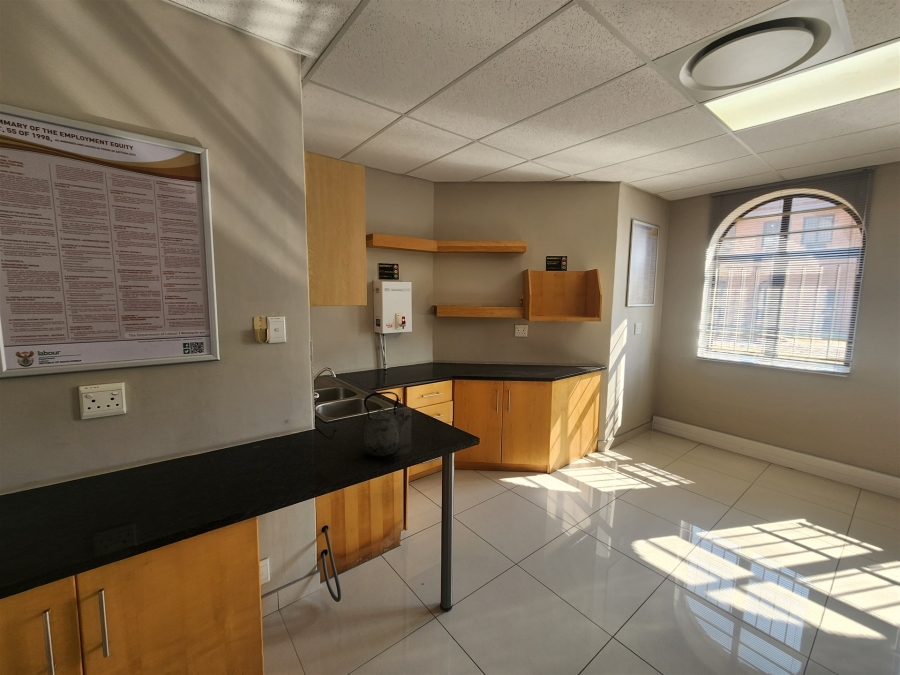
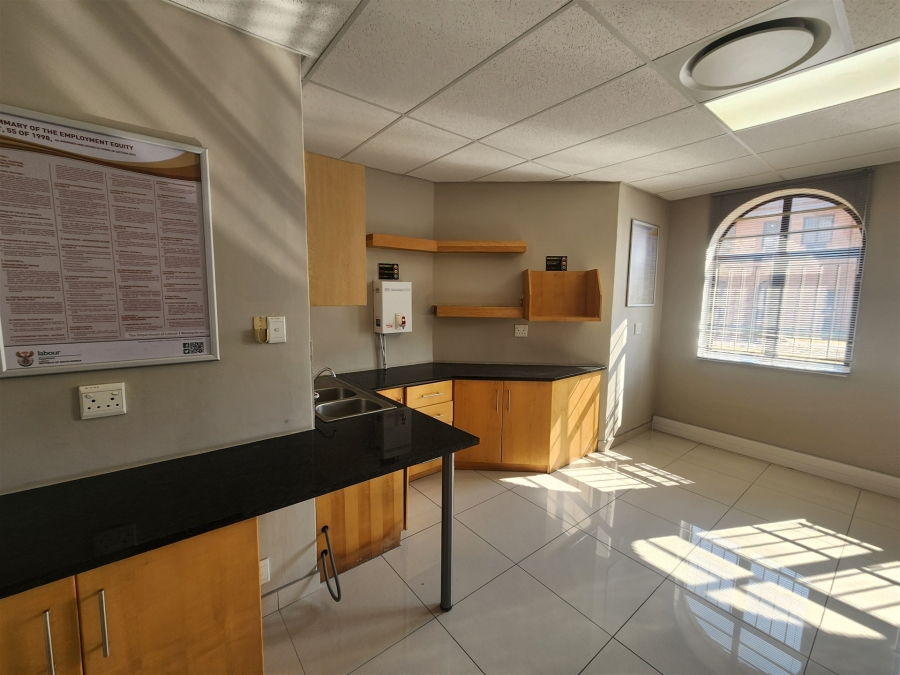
- kettle [362,391,412,458]
